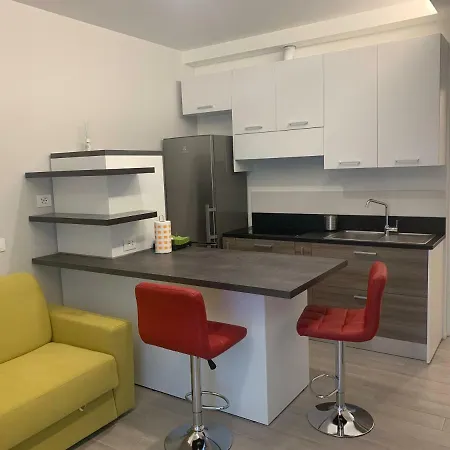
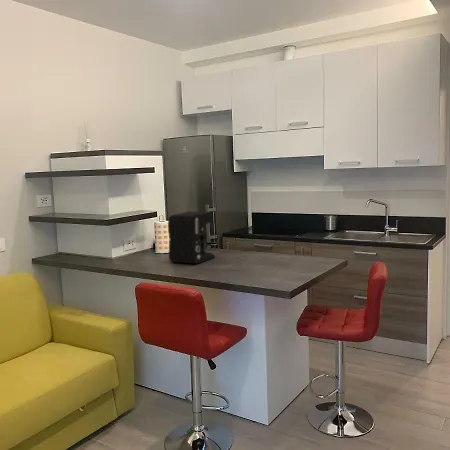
+ coffee maker [167,211,216,264]
